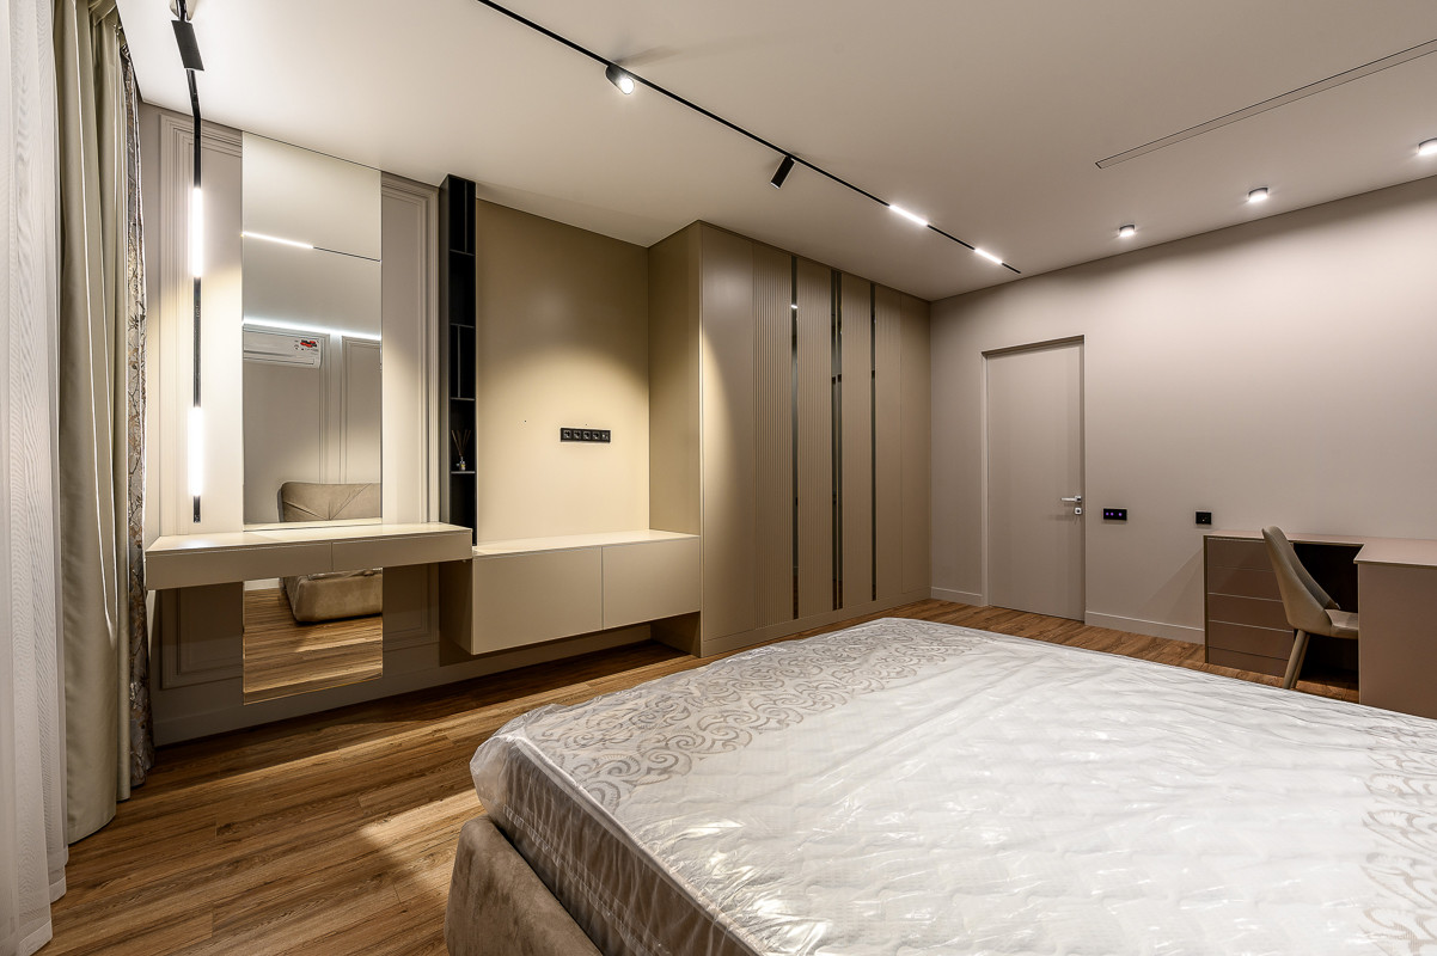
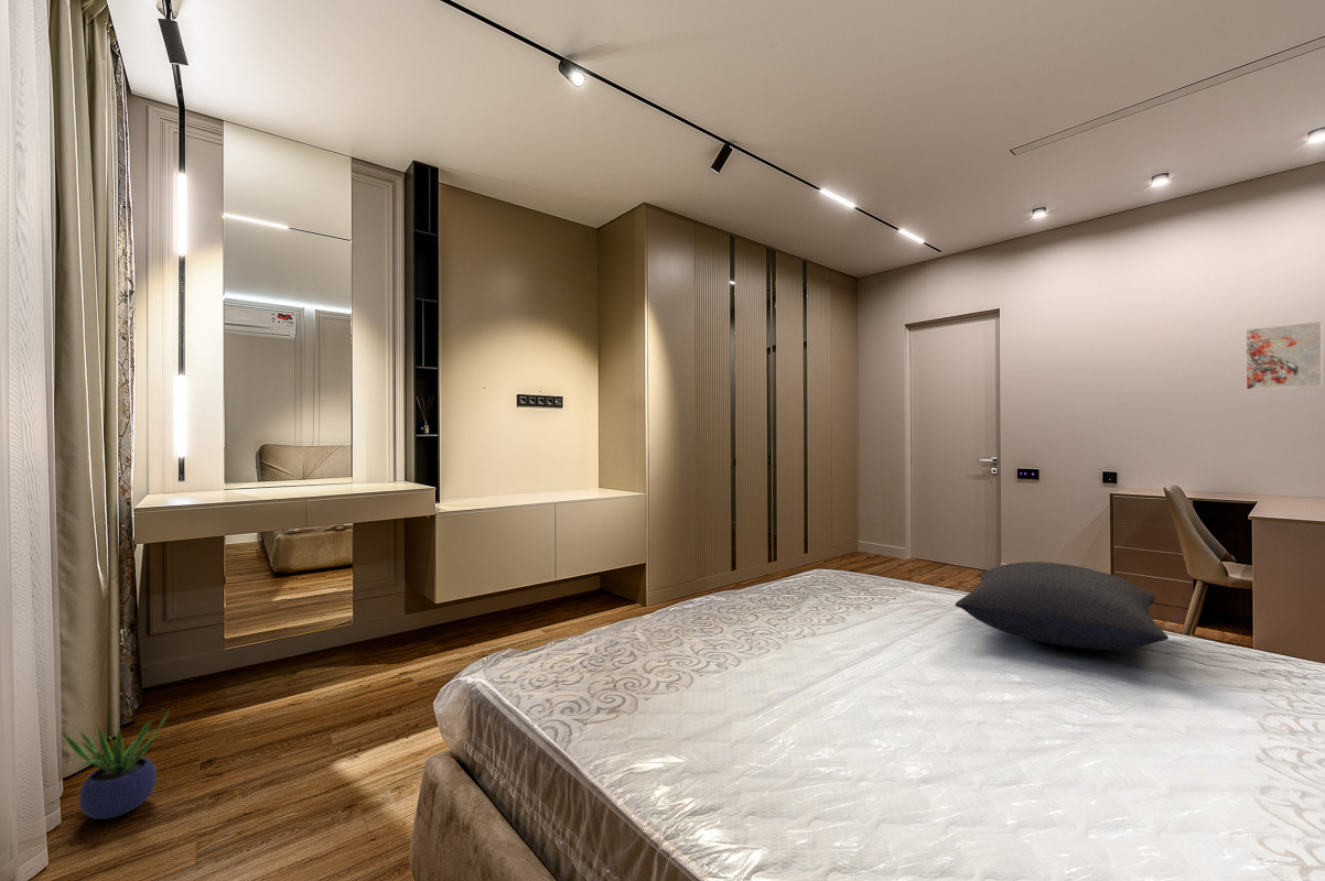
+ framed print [1245,320,1323,391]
+ pillow [955,561,1170,651]
+ potted plant [60,708,171,820]
